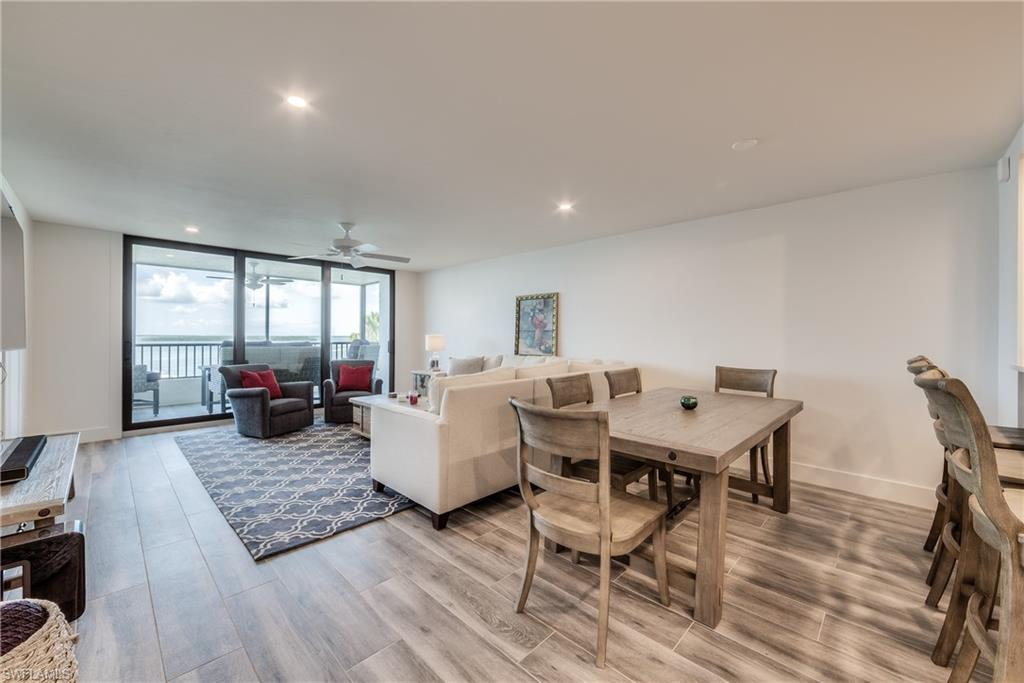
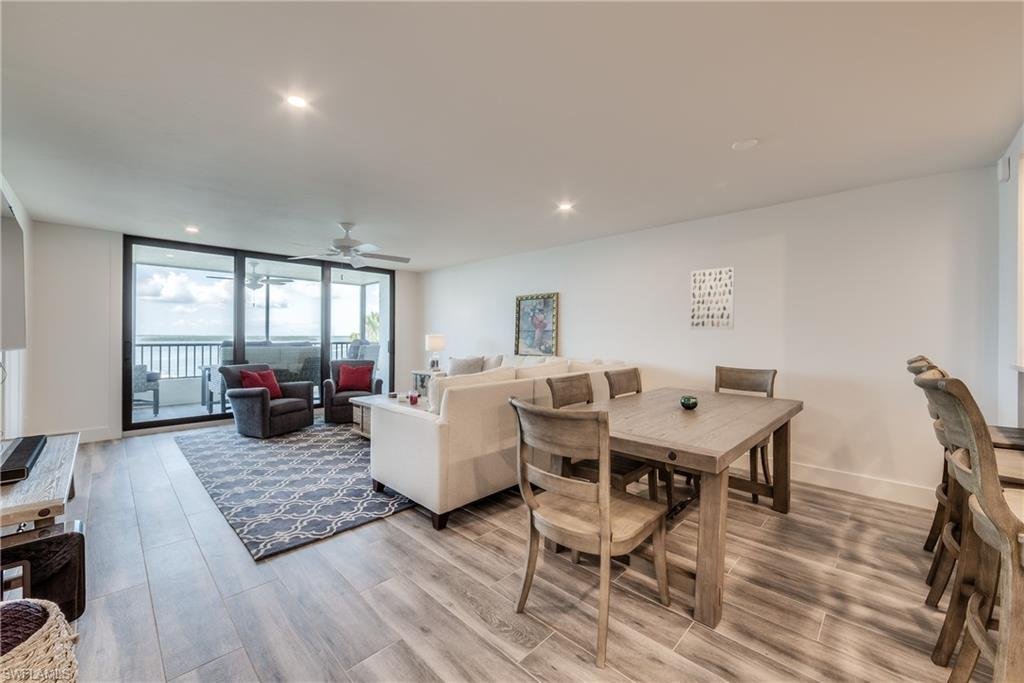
+ wall art [689,266,736,331]
